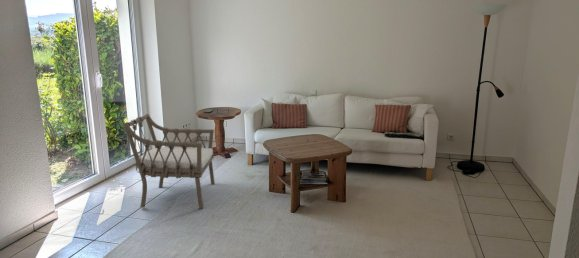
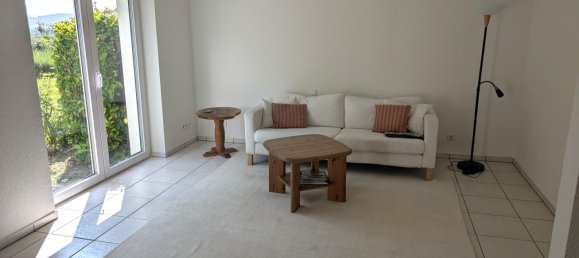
- armchair [123,113,216,210]
